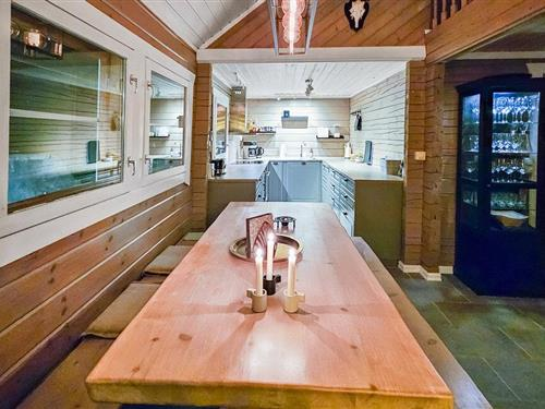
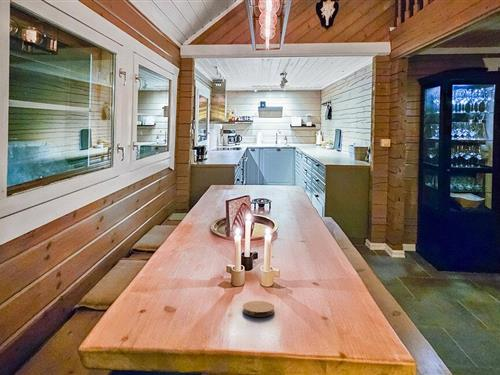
+ coaster [242,300,275,318]
